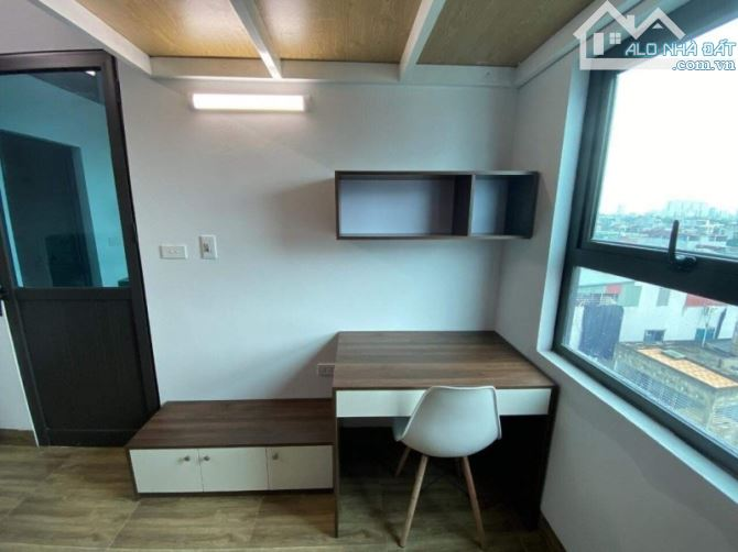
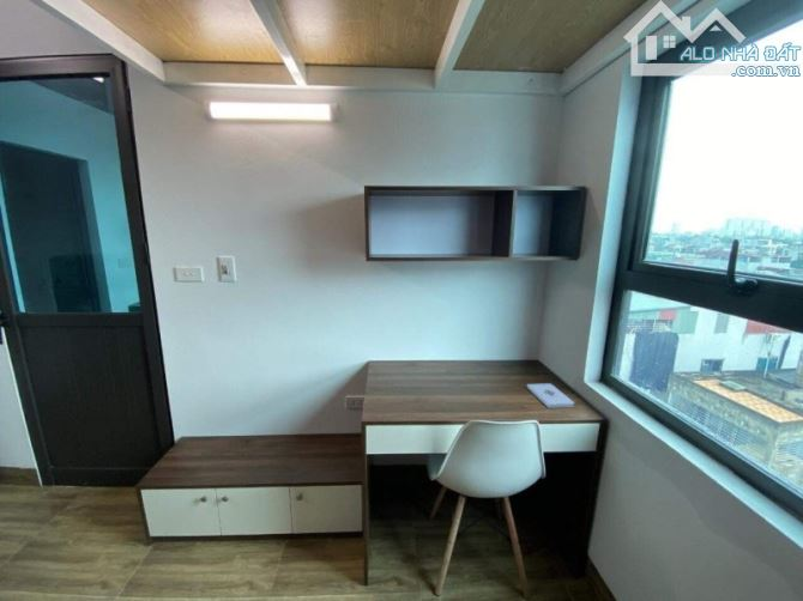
+ notepad [526,382,575,409]
